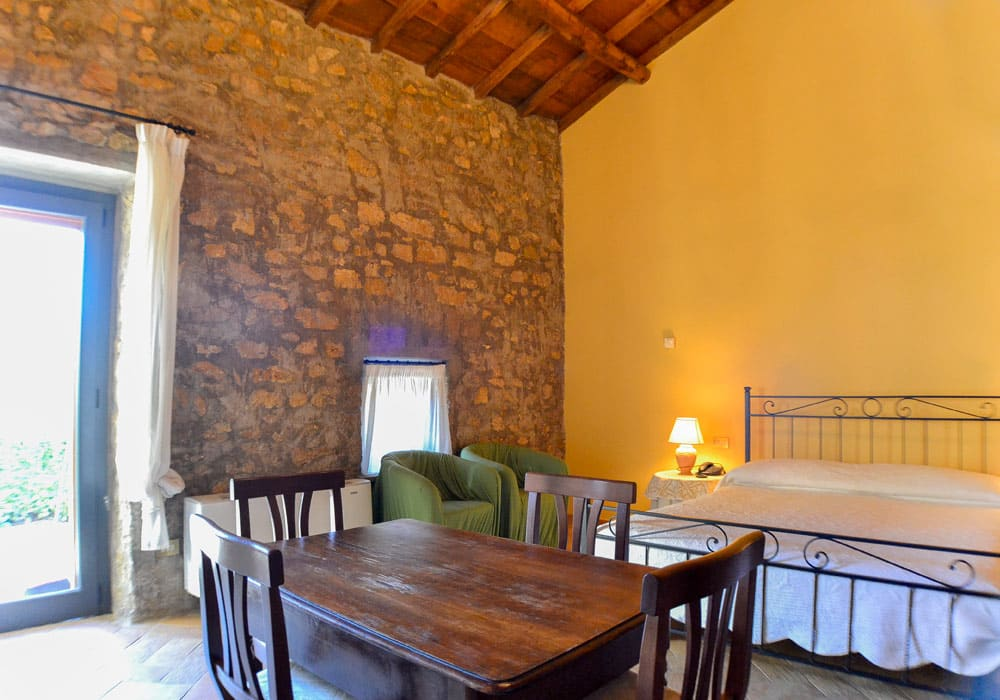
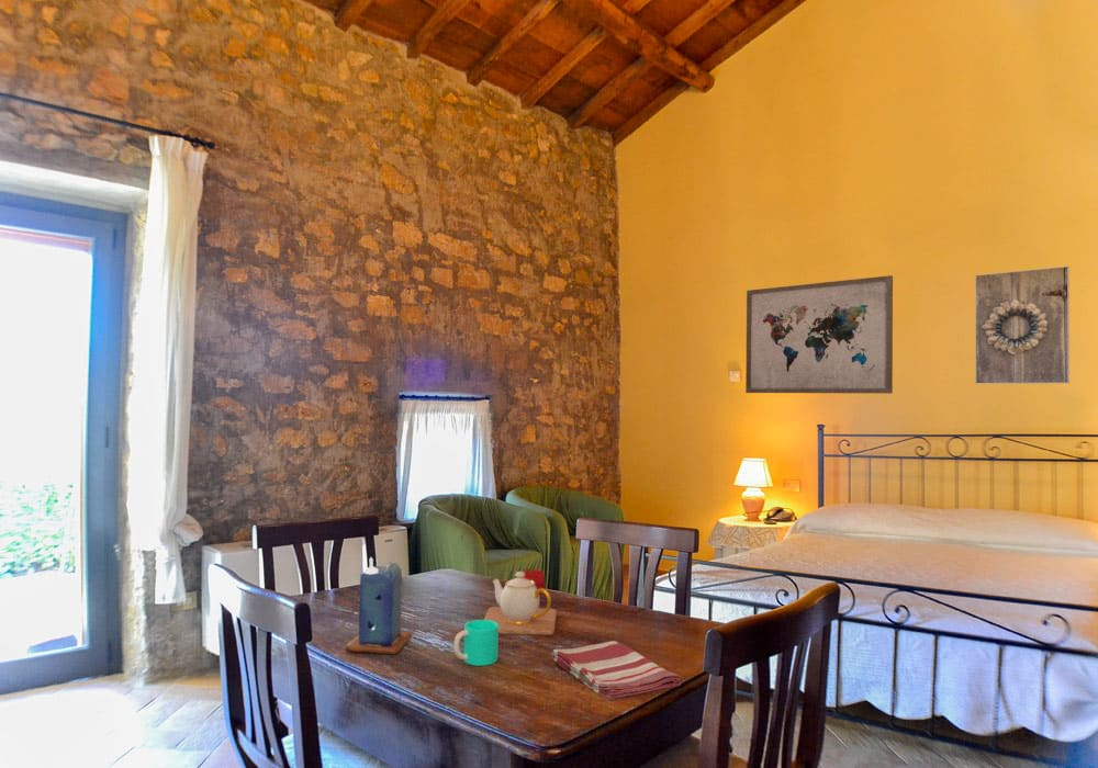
+ fruit [523,565,546,599]
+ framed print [974,266,1071,385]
+ teapot [483,571,558,635]
+ wall art [744,274,894,395]
+ cup [452,619,500,667]
+ dish towel [551,640,684,702]
+ candle [345,556,413,656]
